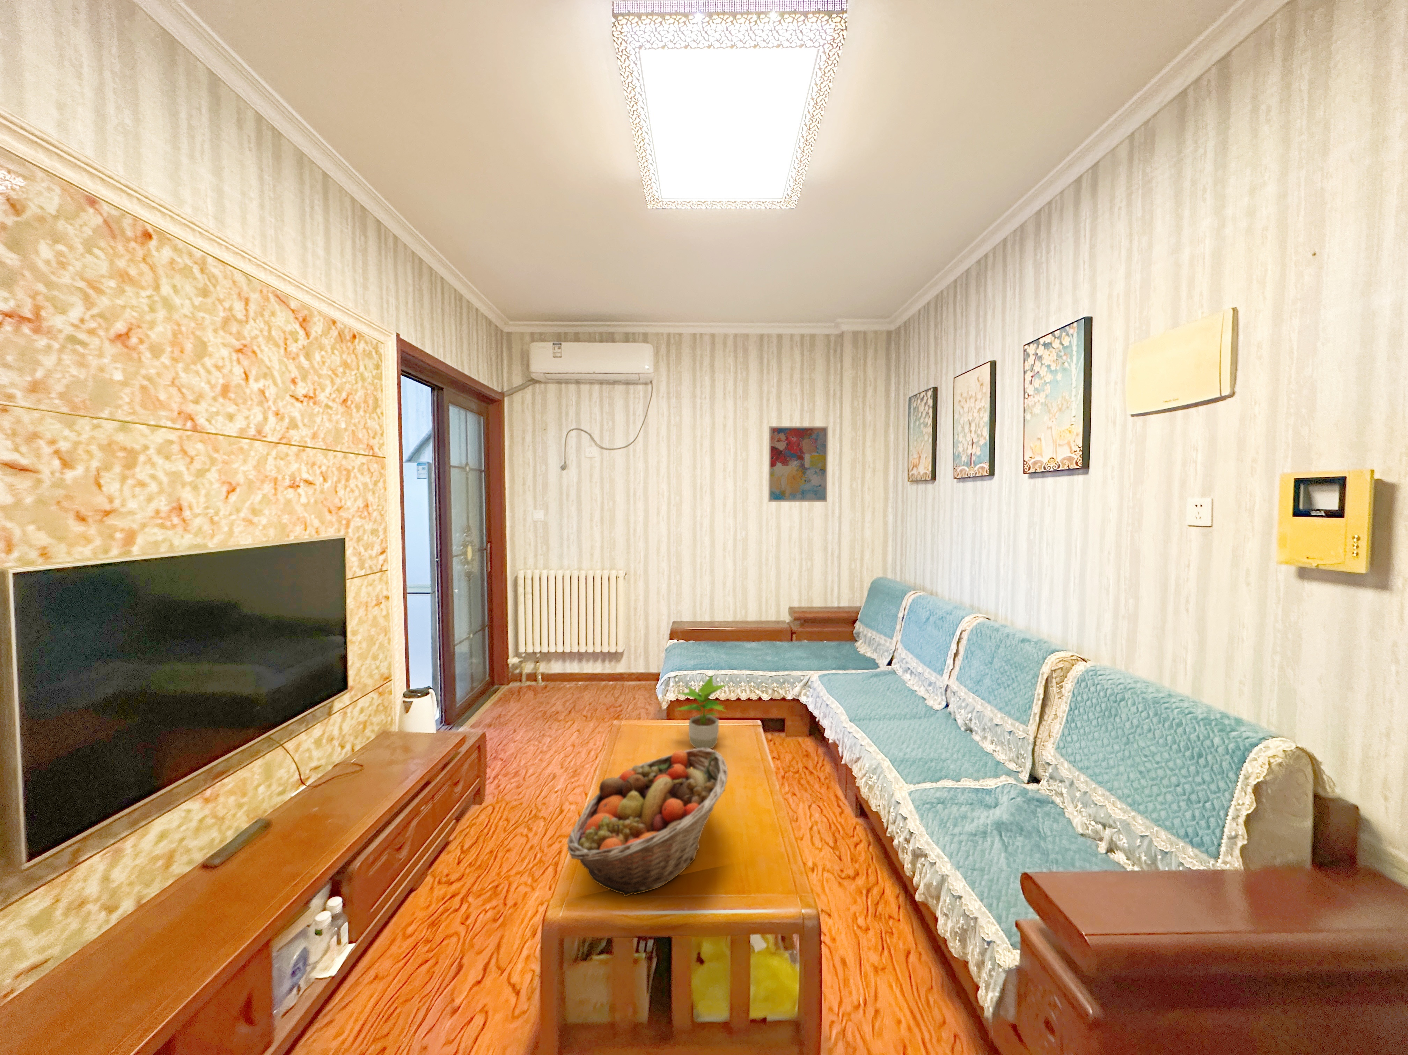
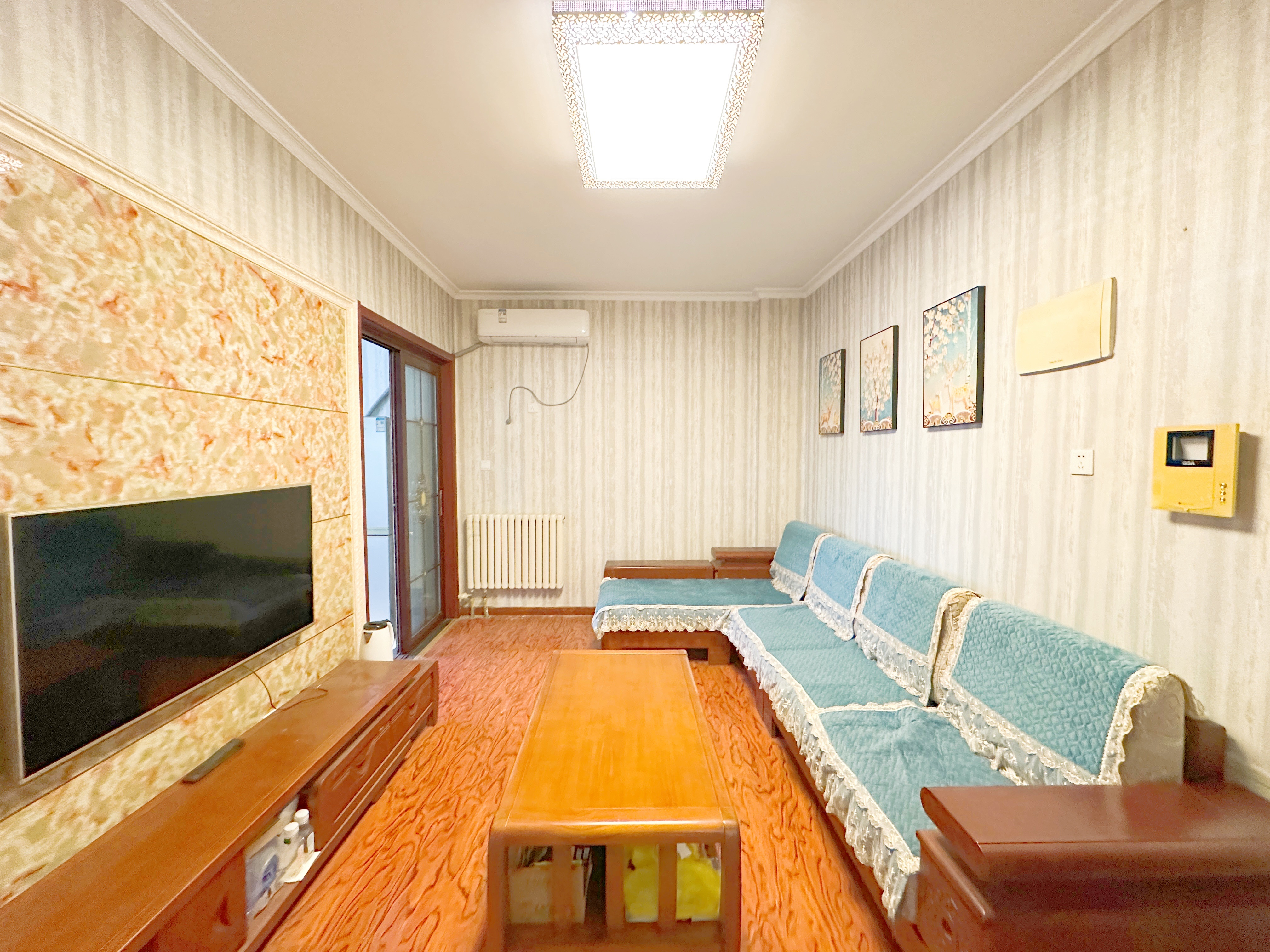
- potted plant [674,675,727,749]
- wall art [768,426,828,502]
- fruit basket [567,748,728,897]
